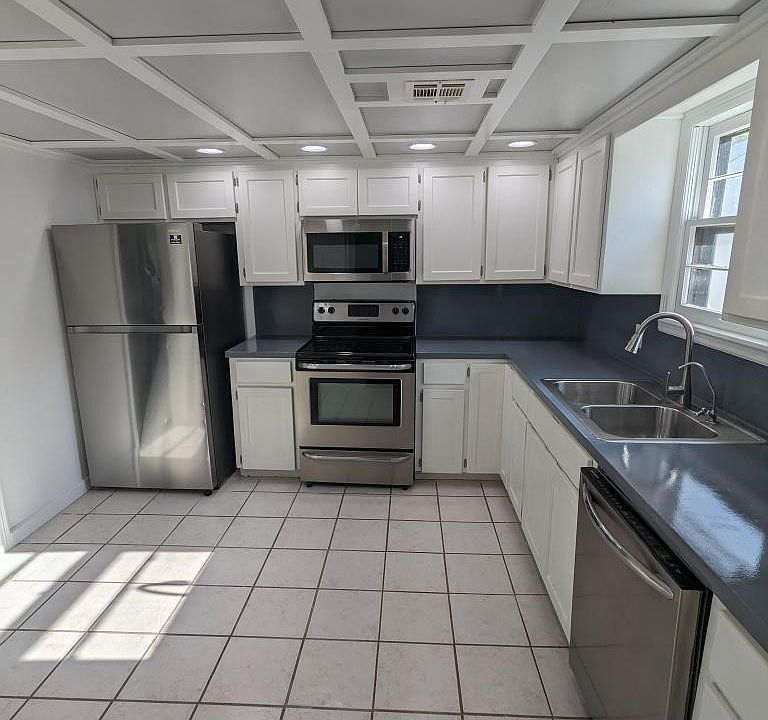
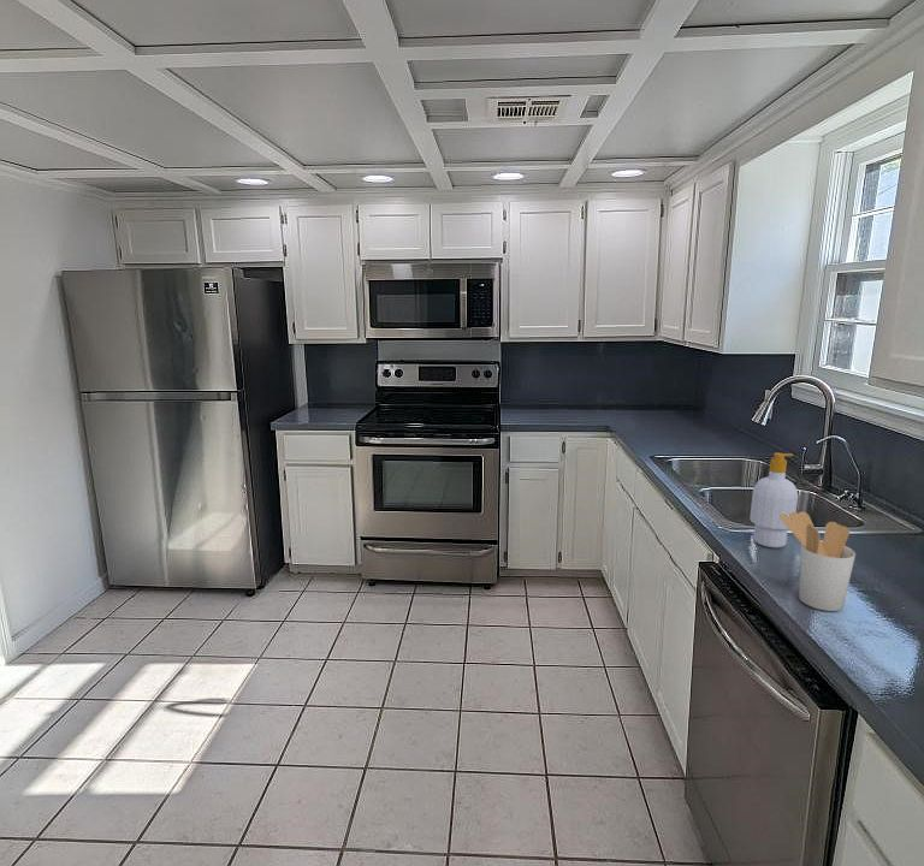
+ utensil holder [780,510,857,612]
+ soap bottle [748,452,799,548]
